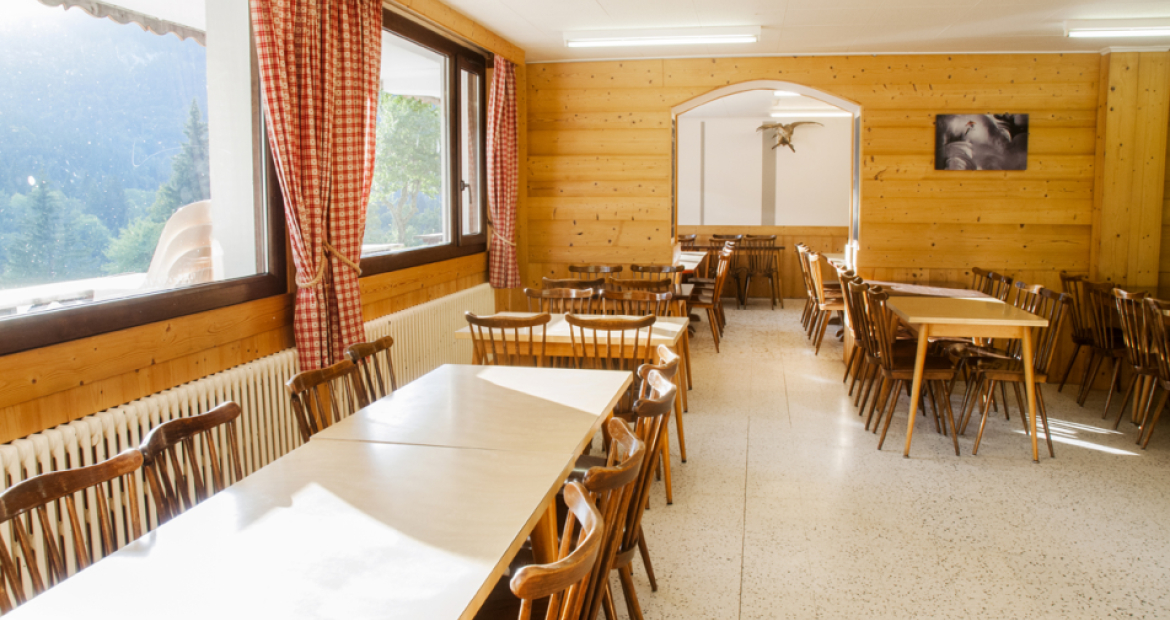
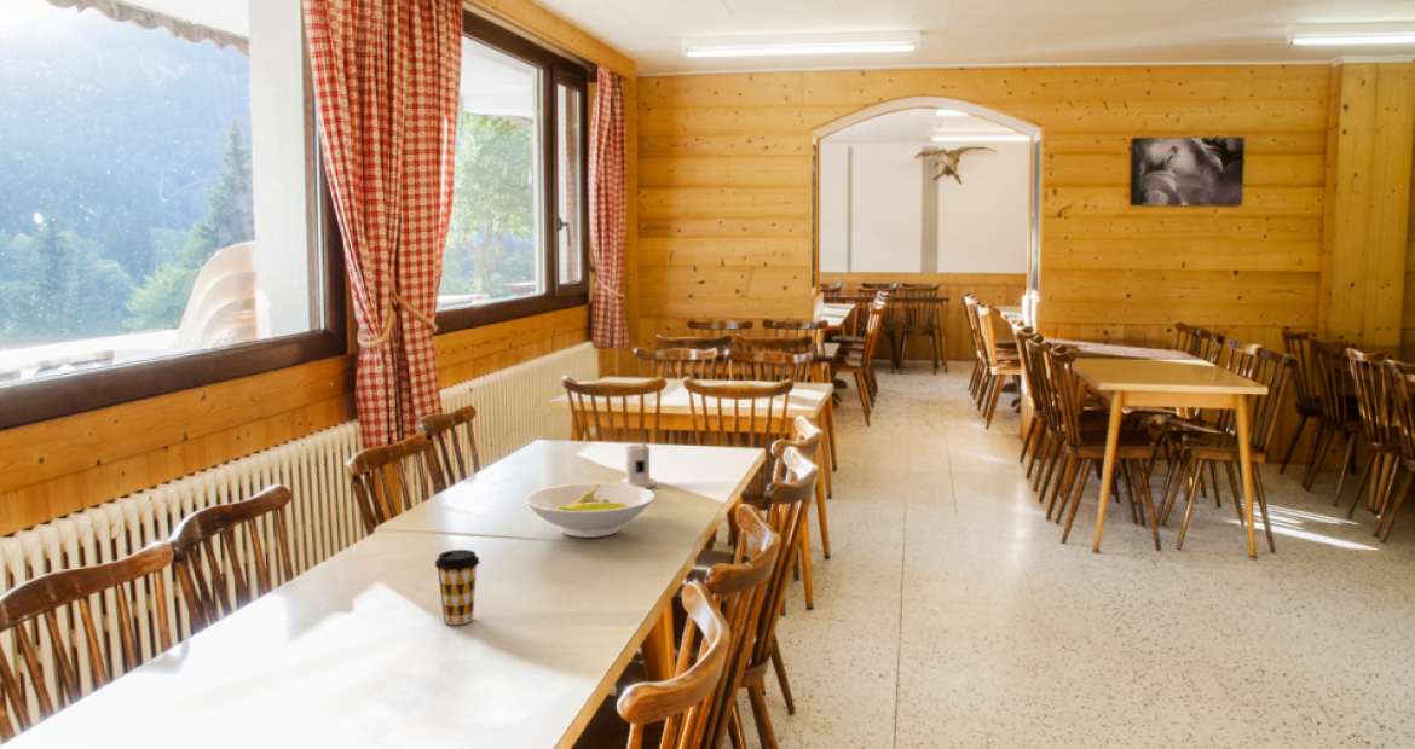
+ candle [619,440,657,489]
+ bowl [524,482,655,539]
+ coffee cup [434,548,480,626]
